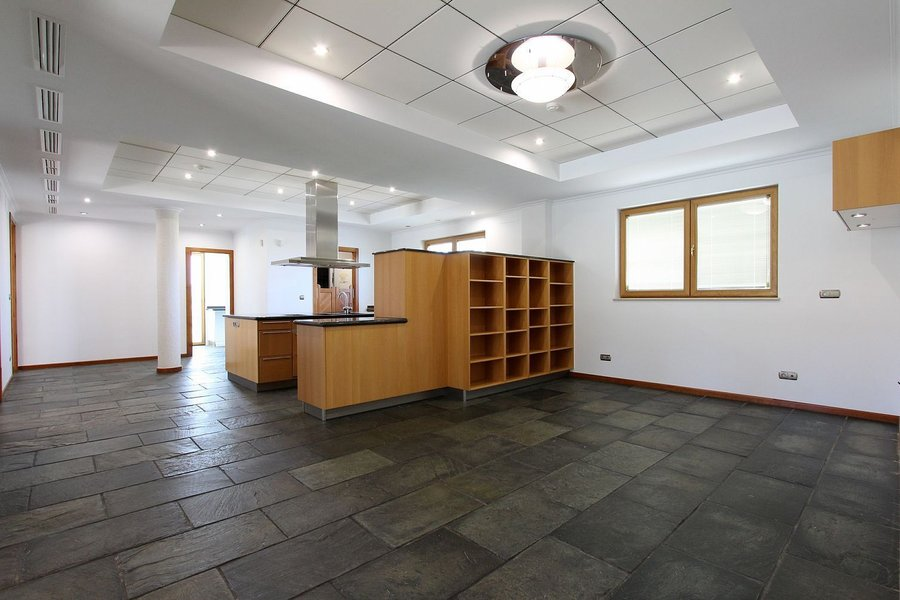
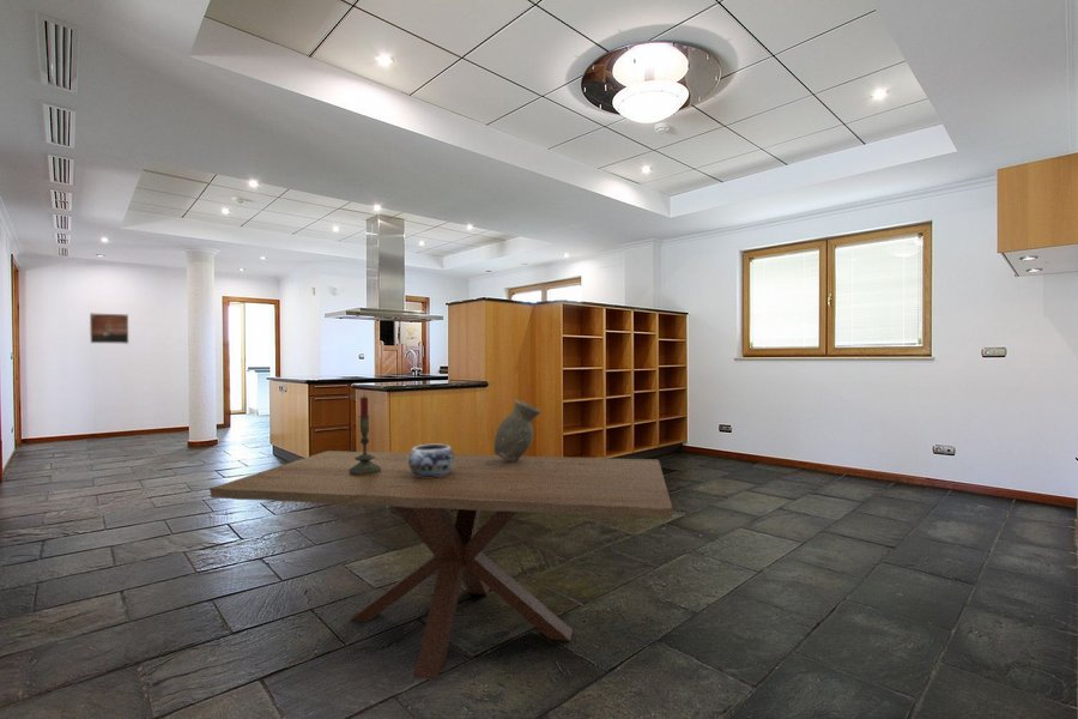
+ dining table [208,449,673,682]
+ decorative bowl [408,443,455,478]
+ vase [493,399,541,463]
+ candle [349,395,381,476]
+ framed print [89,312,129,345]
